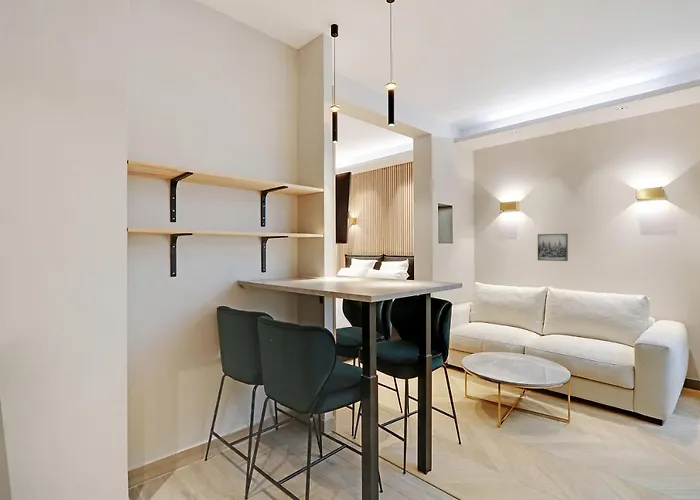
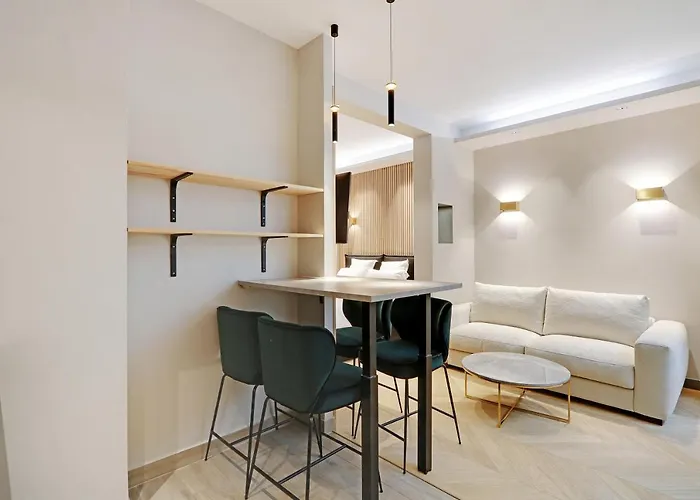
- wall art [537,233,569,262]
